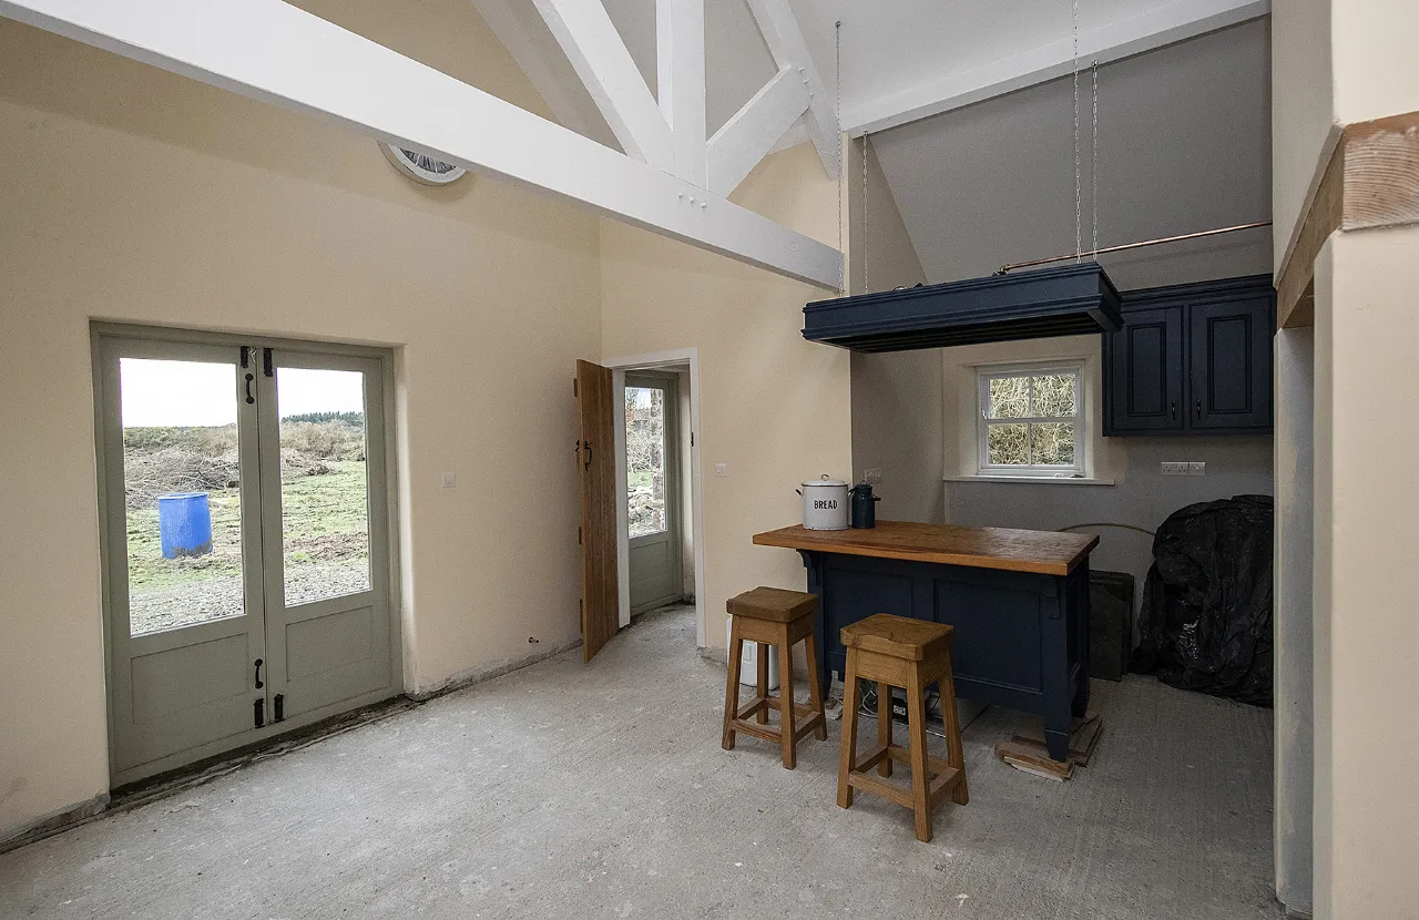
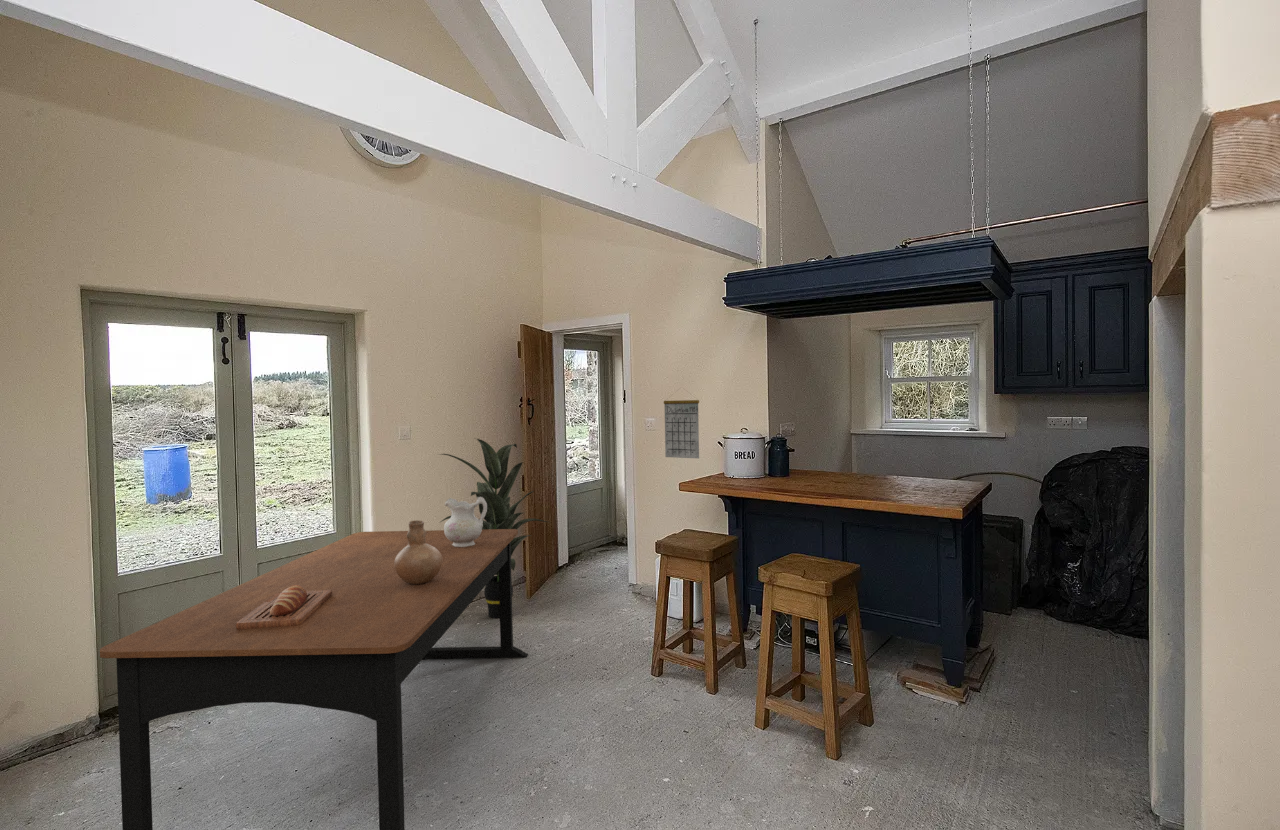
+ bread loaf [236,585,332,629]
+ vase [394,519,443,584]
+ indoor plant [437,437,552,619]
+ ceramic pitcher [443,497,487,547]
+ calendar [663,386,700,459]
+ dining table [99,529,529,830]
